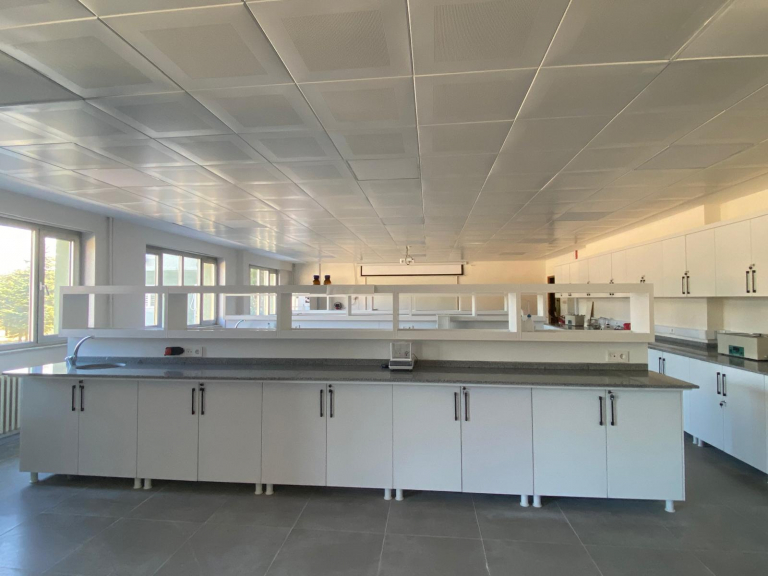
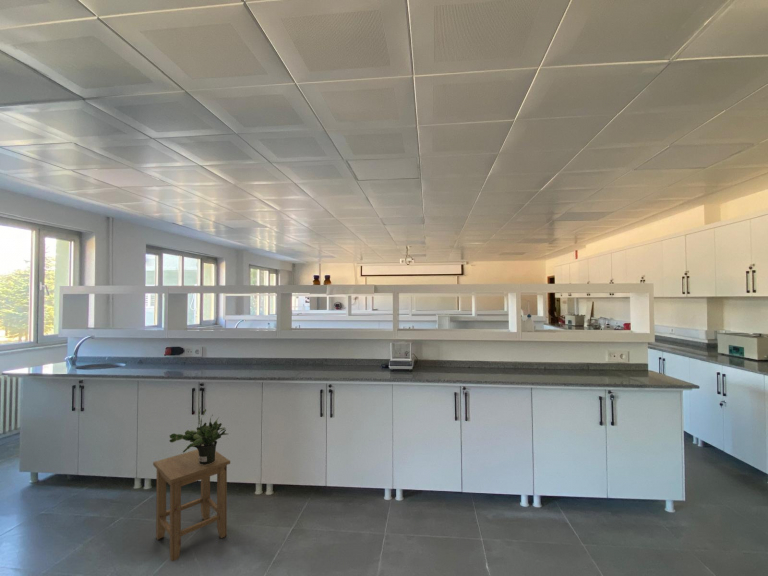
+ potted plant [168,406,229,465]
+ stool [152,449,231,562]
